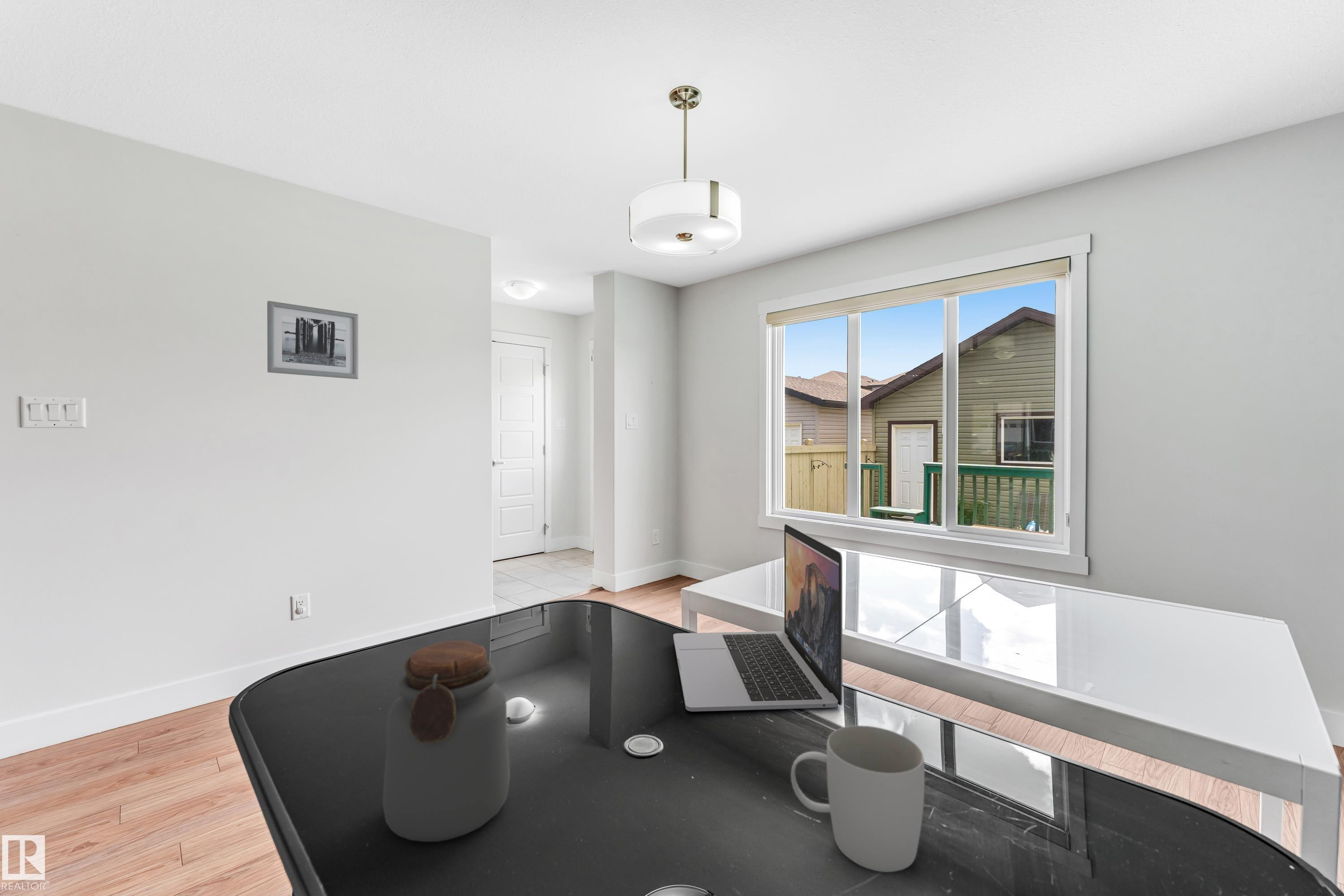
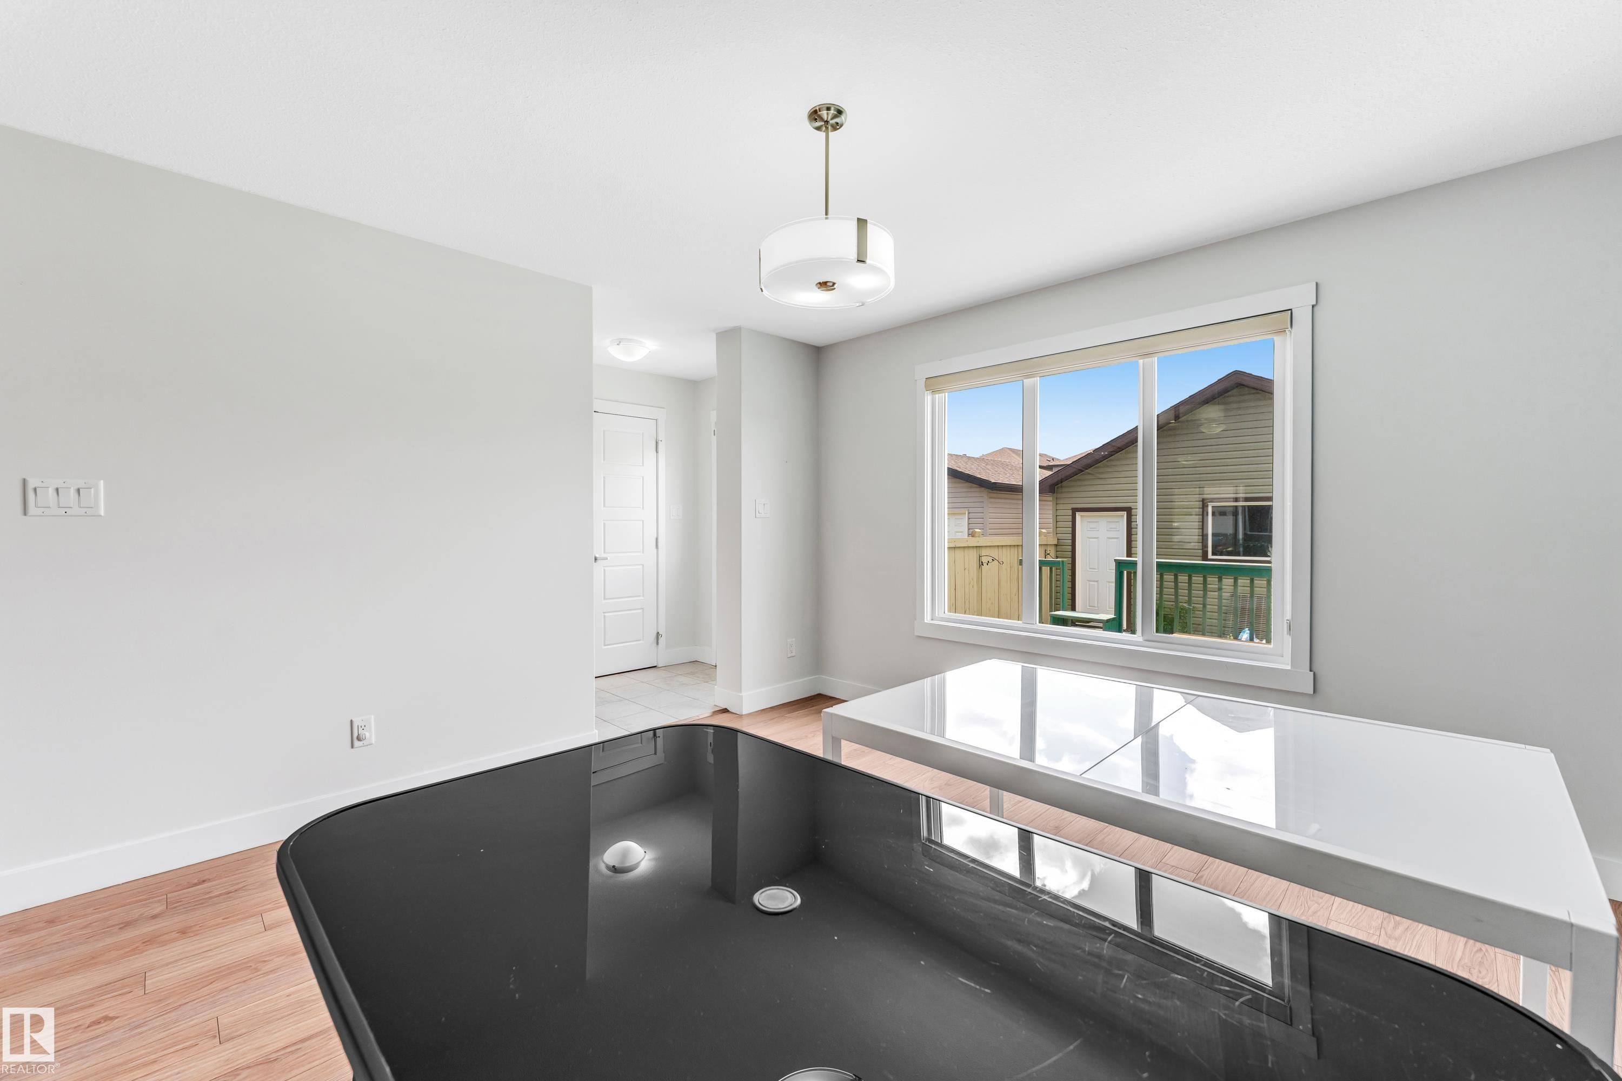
- wall art [267,300,359,379]
- jar [382,640,511,842]
- laptop [673,524,843,712]
- mug [790,725,925,873]
